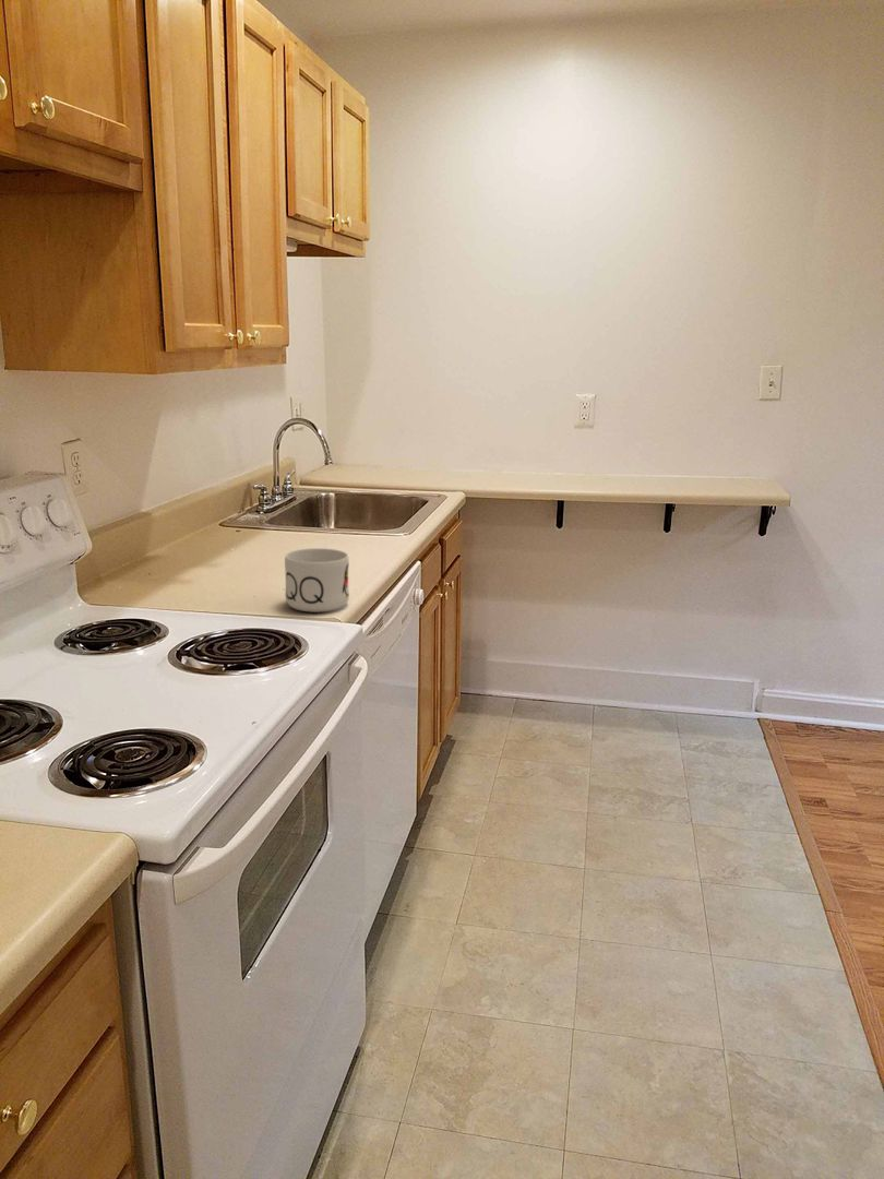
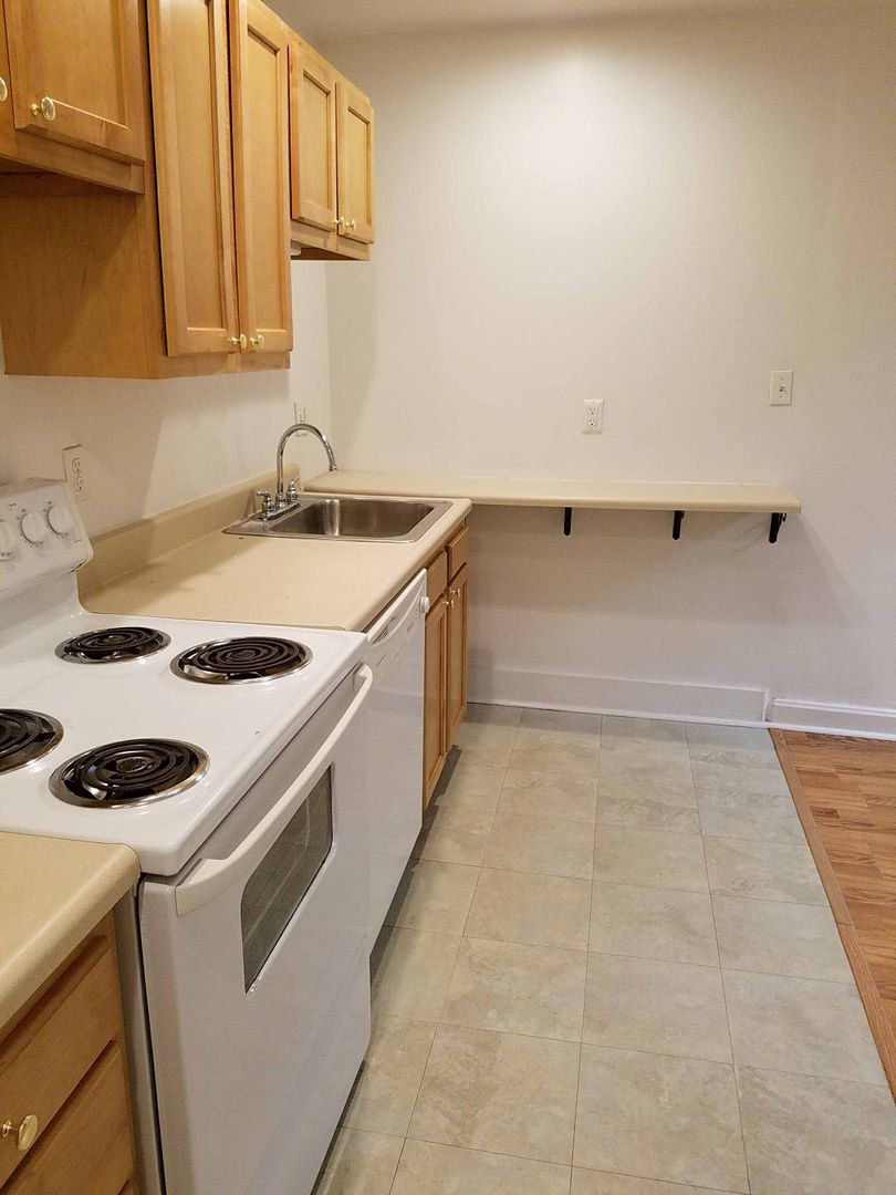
- mug [284,547,350,614]
